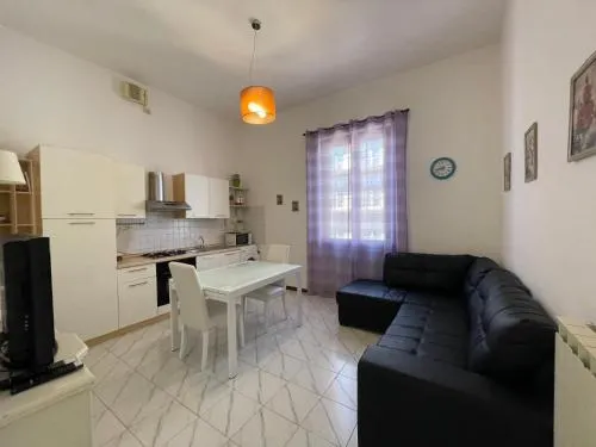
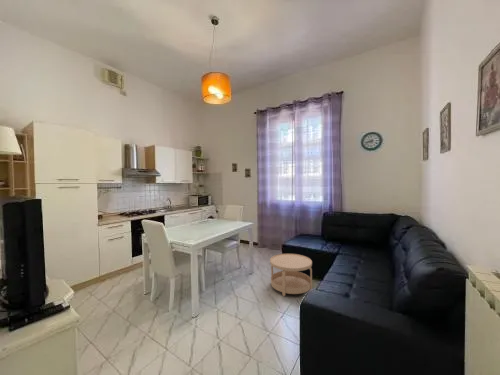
+ side table [269,253,313,297]
